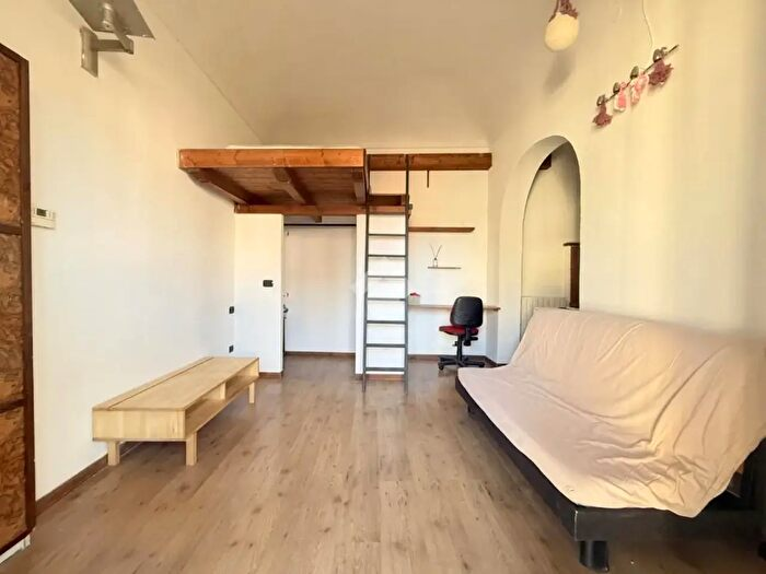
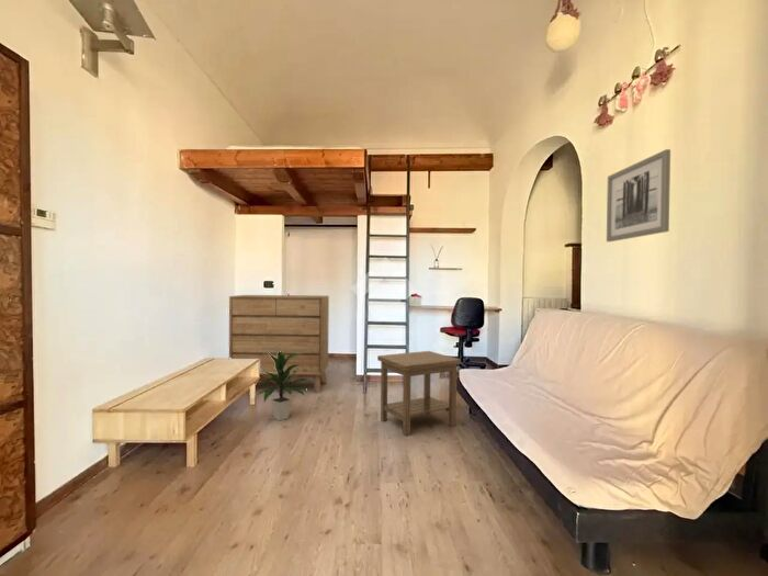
+ side table [376,350,462,438]
+ dresser [228,294,330,394]
+ indoor plant [257,351,312,421]
+ wall art [606,148,671,242]
